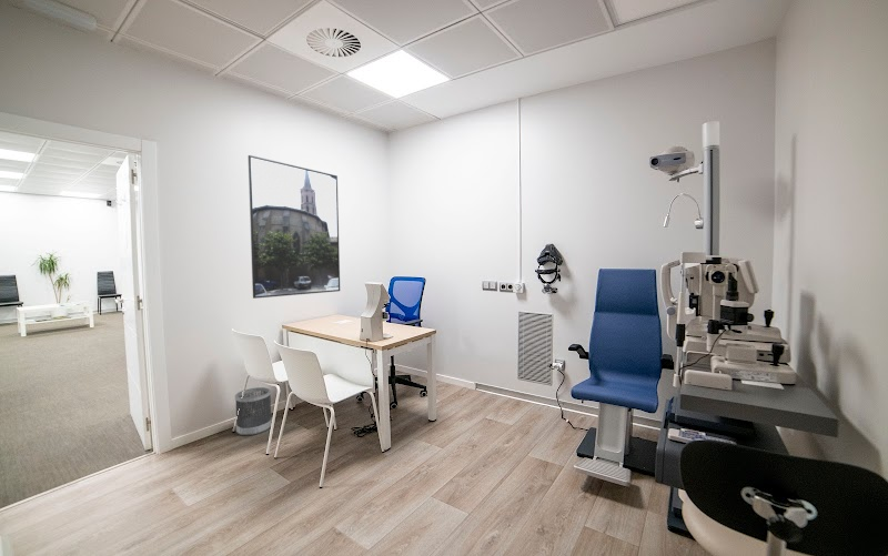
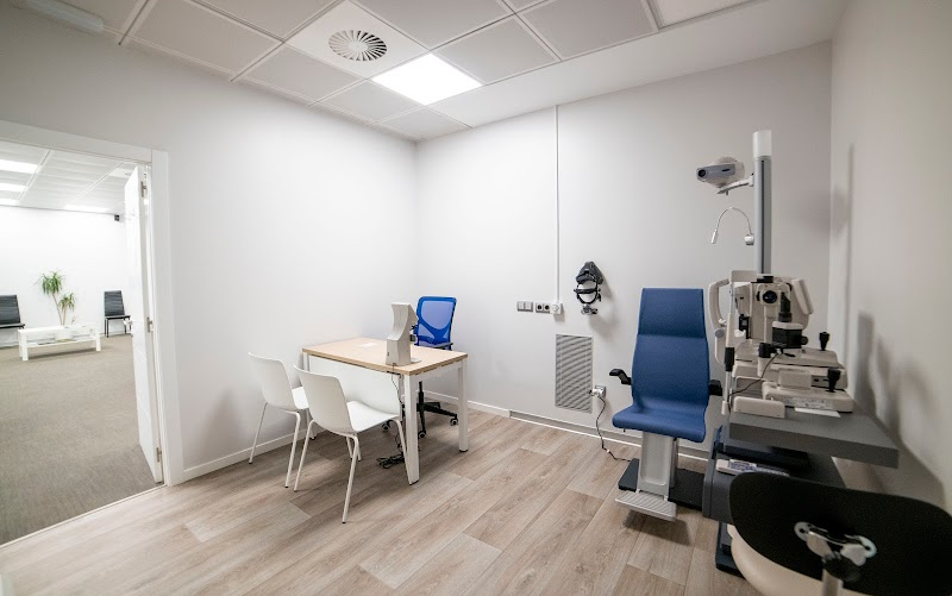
- wastebasket [234,386,273,436]
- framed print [248,154,341,300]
